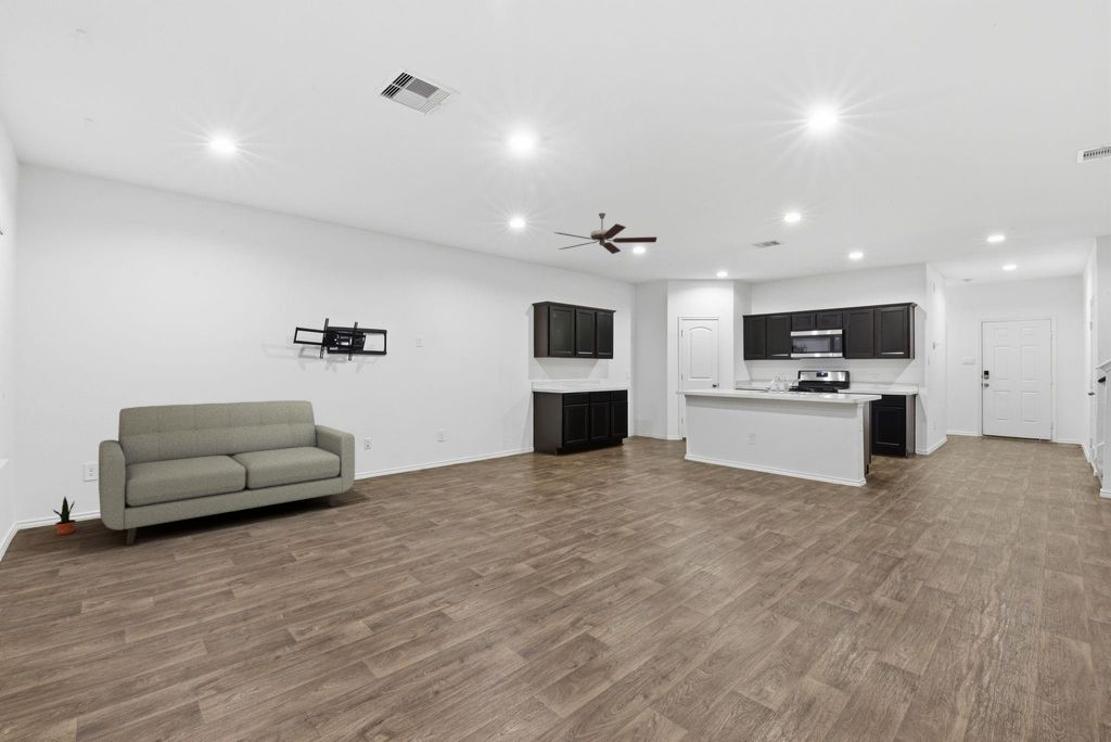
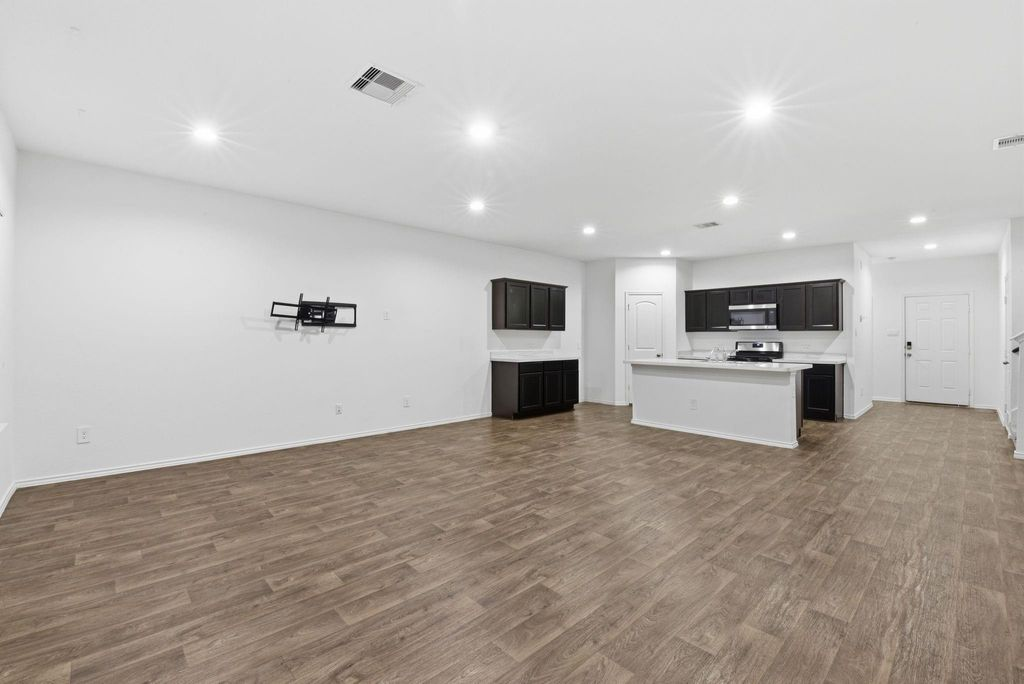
- potted plant [52,496,77,536]
- sofa [98,399,356,546]
- ceiling fan [553,212,657,255]
